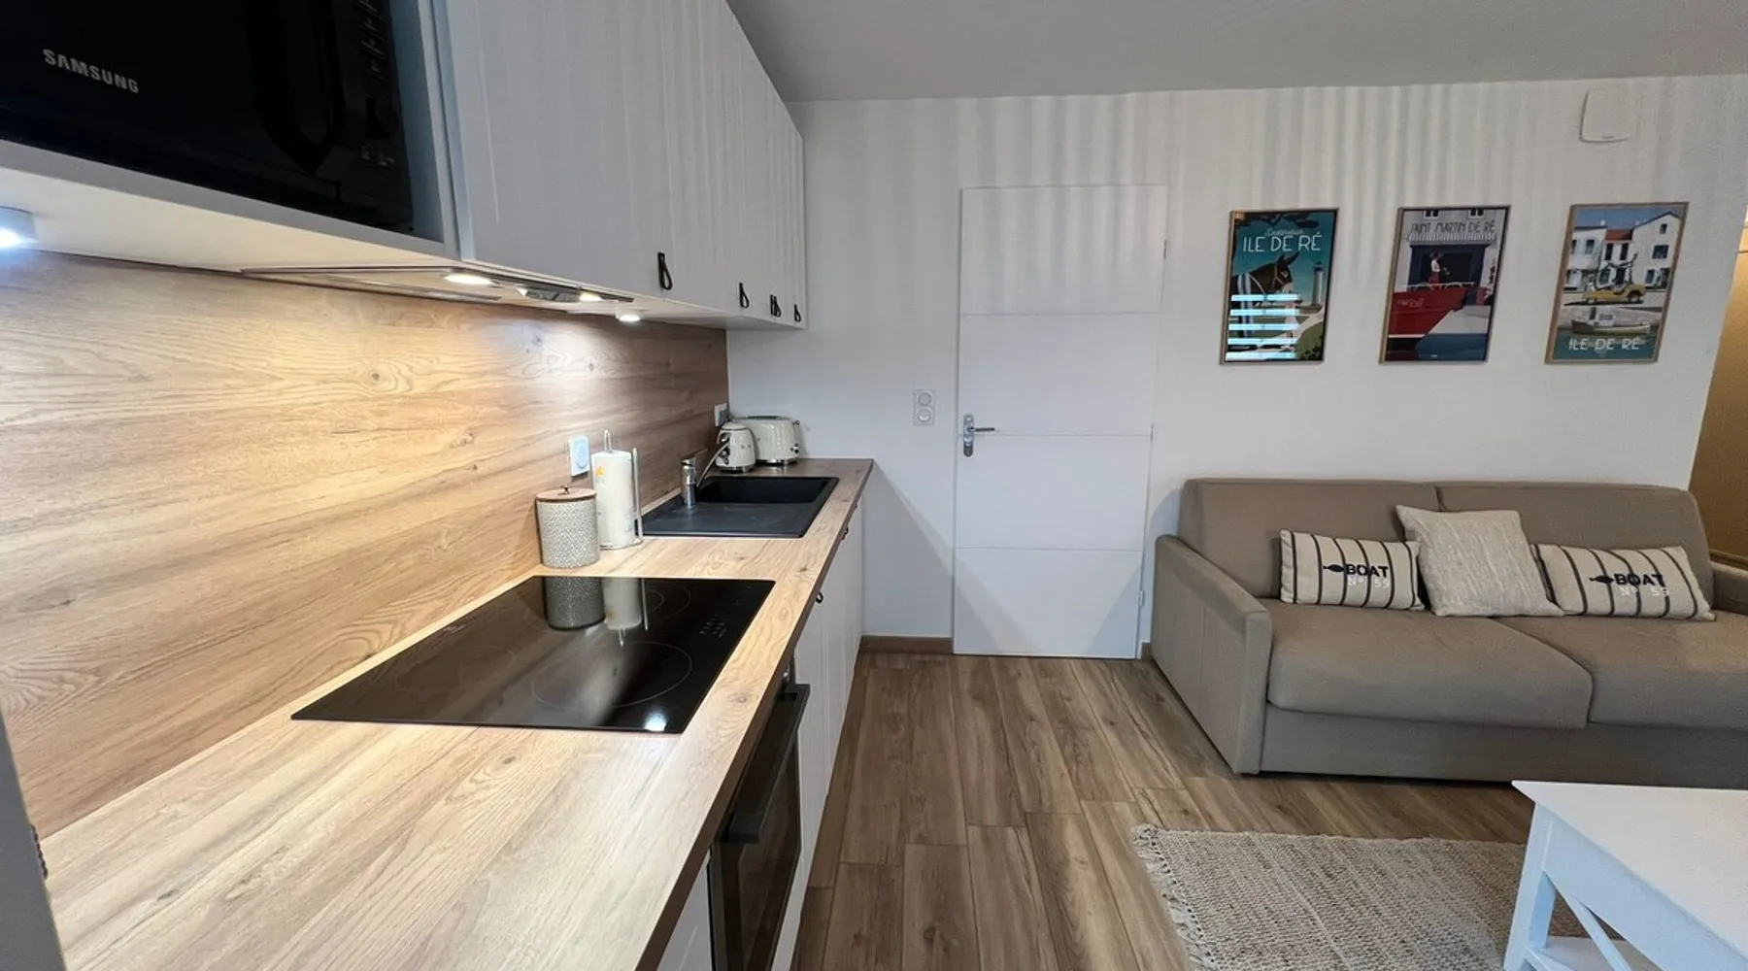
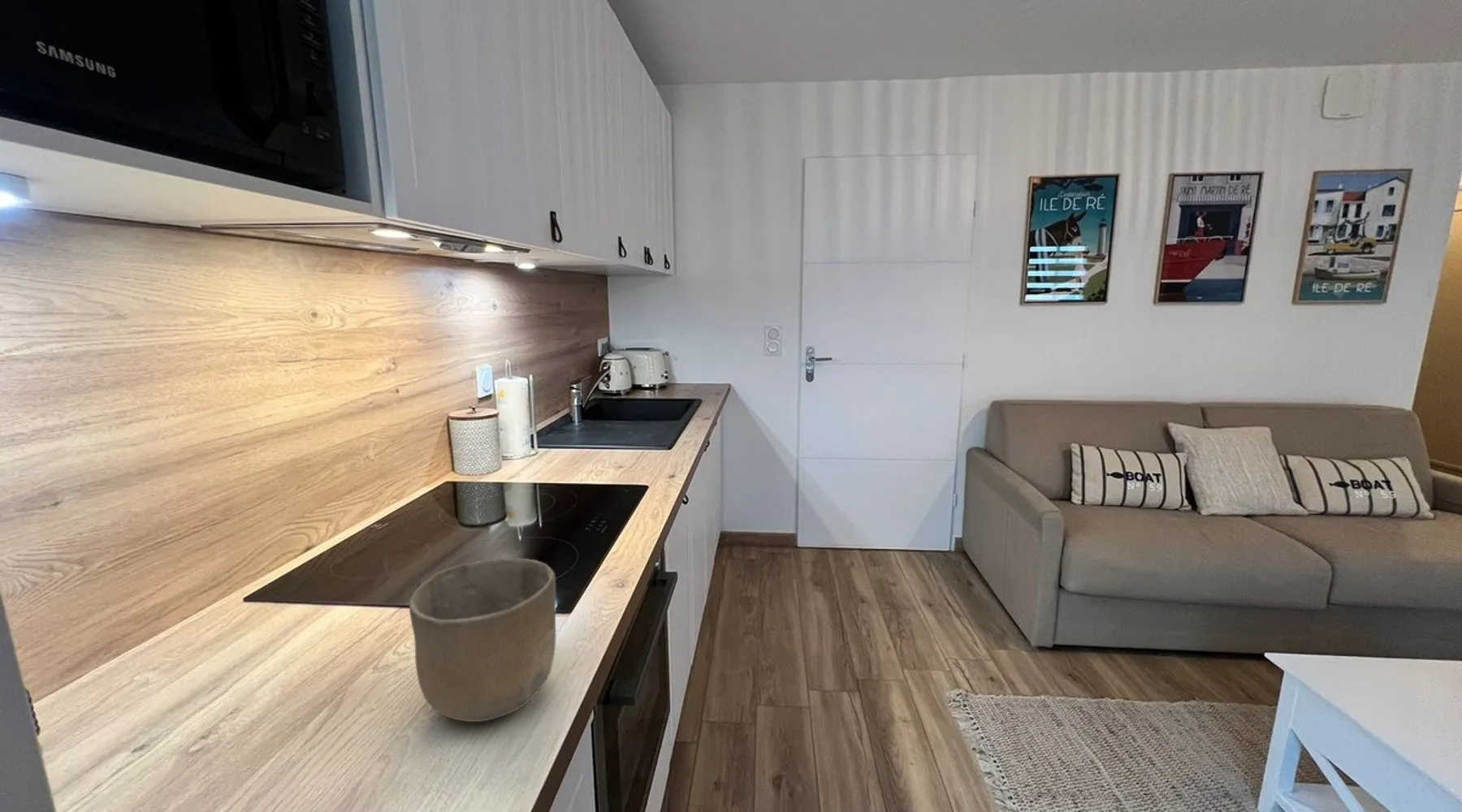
+ bowl [409,558,556,723]
